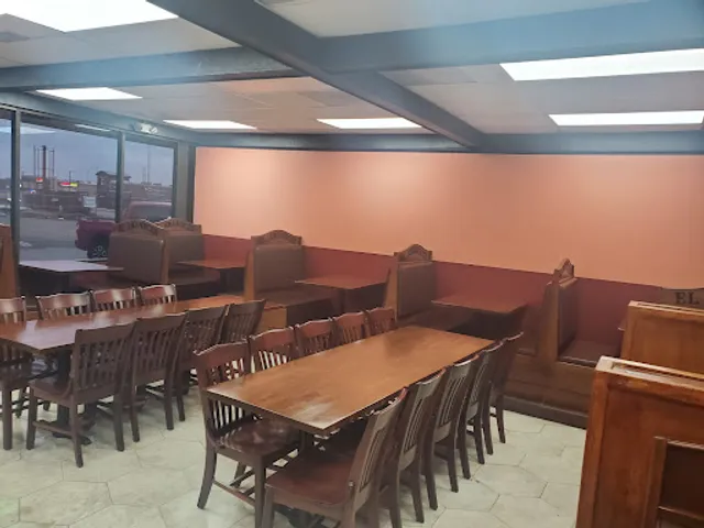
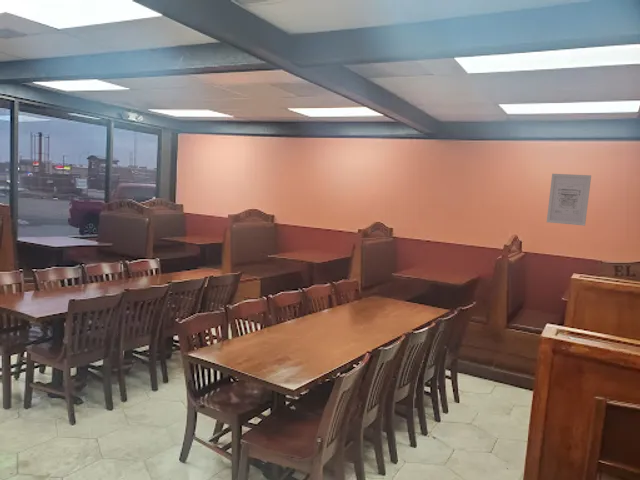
+ wall art [546,173,592,227]
